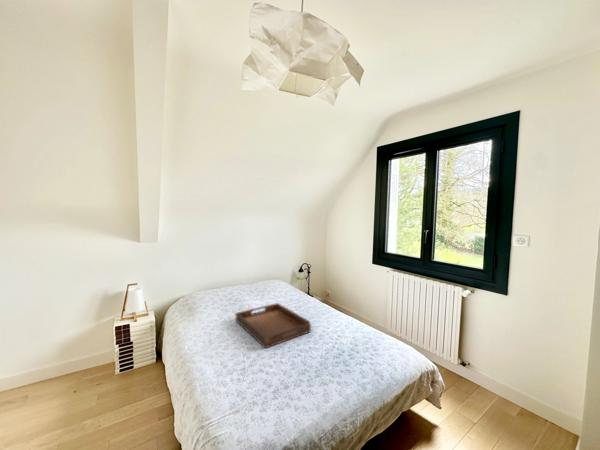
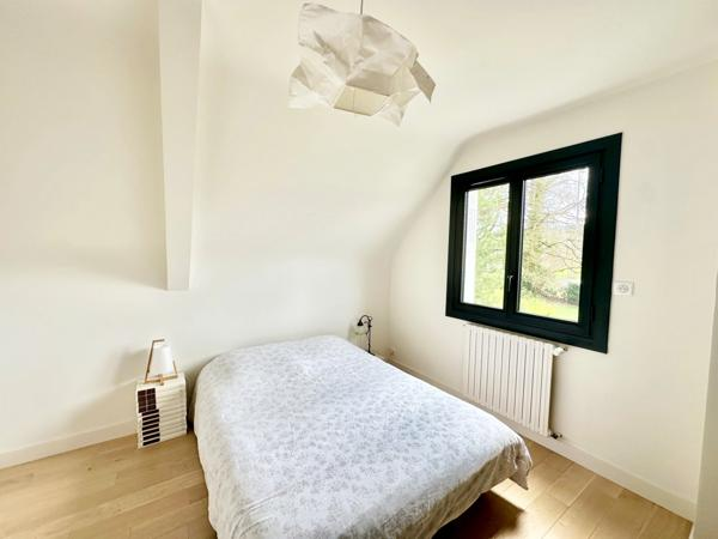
- serving tray [235,302,312,349]
